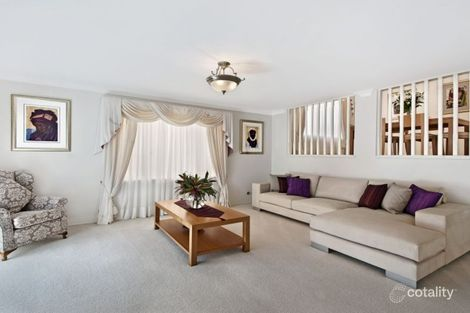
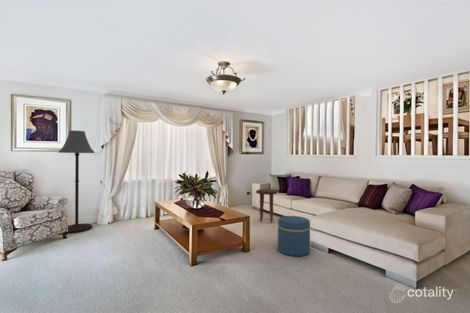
+ side table [255,188,278,223]
+ ottoman [277,215,311,257]
+ floor lamp [57,130,96,234]
